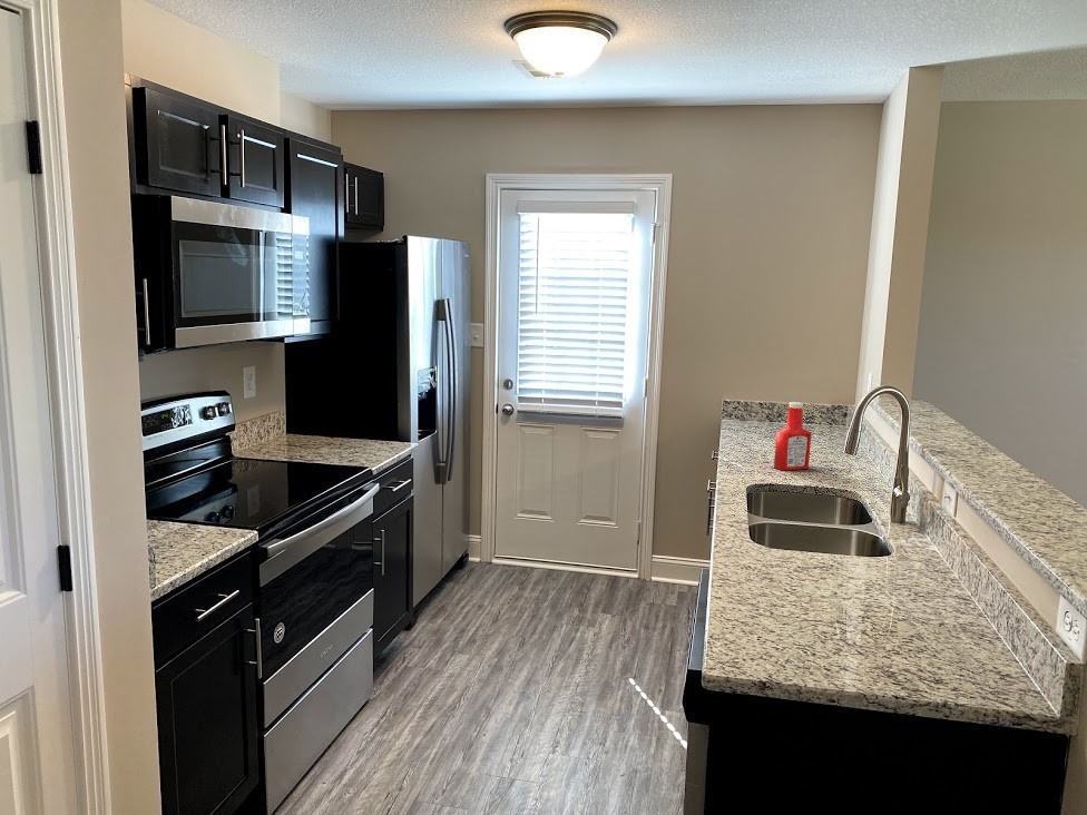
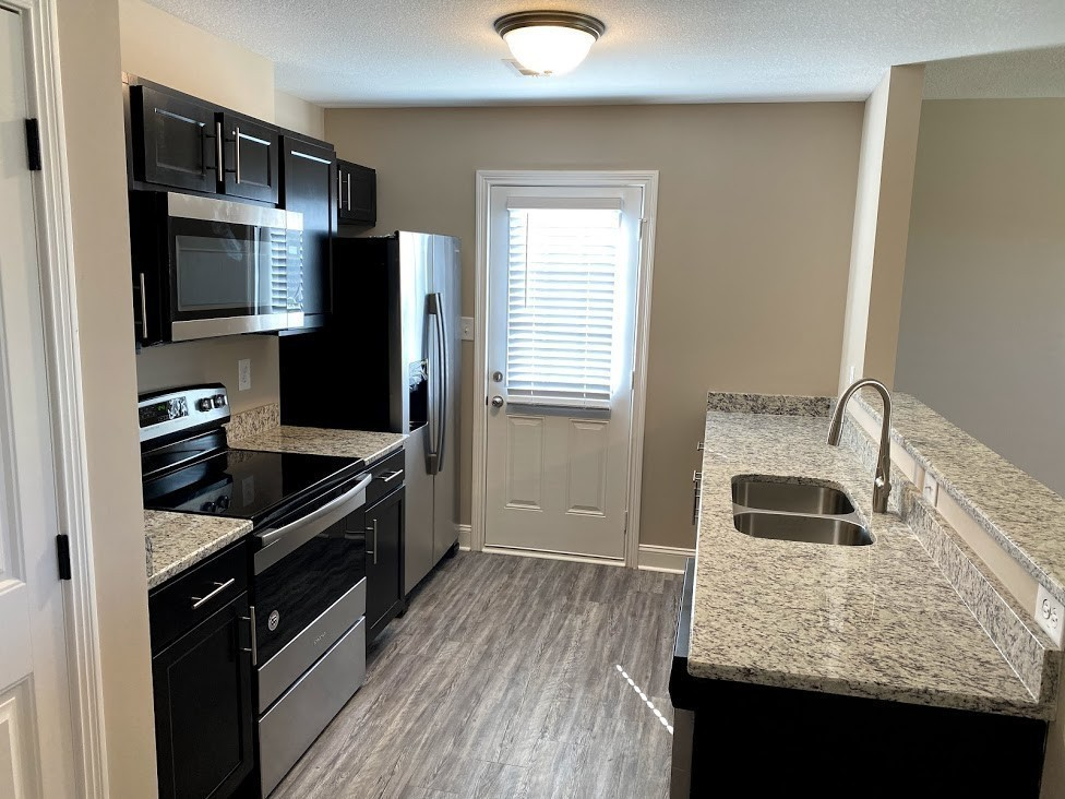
- soap bottle [773,401,813,471]
